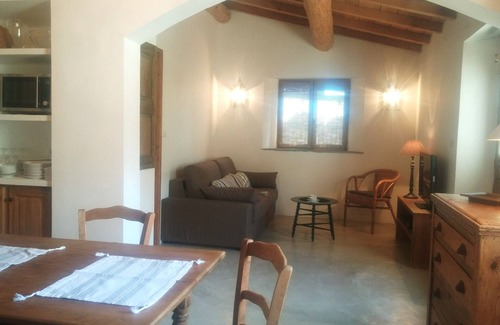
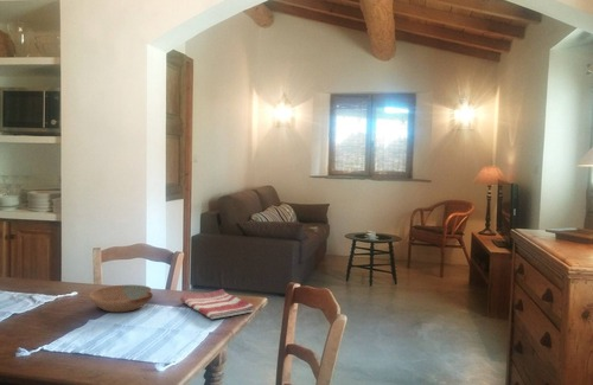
+ bowl [88,284,154,313]
+ dish towel [179,288,255,320]
